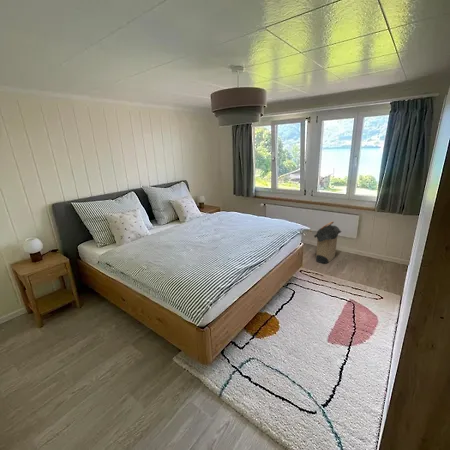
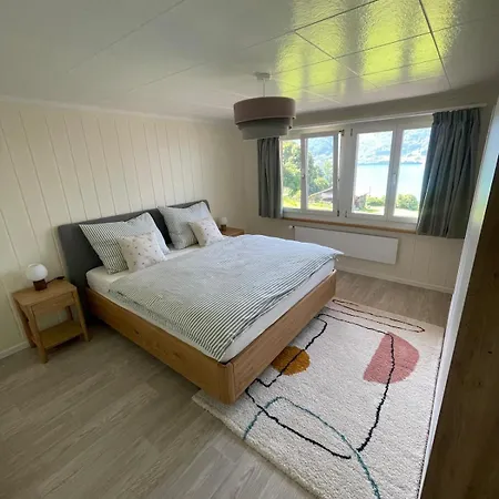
- laundry hamper [313,221,343,265]
